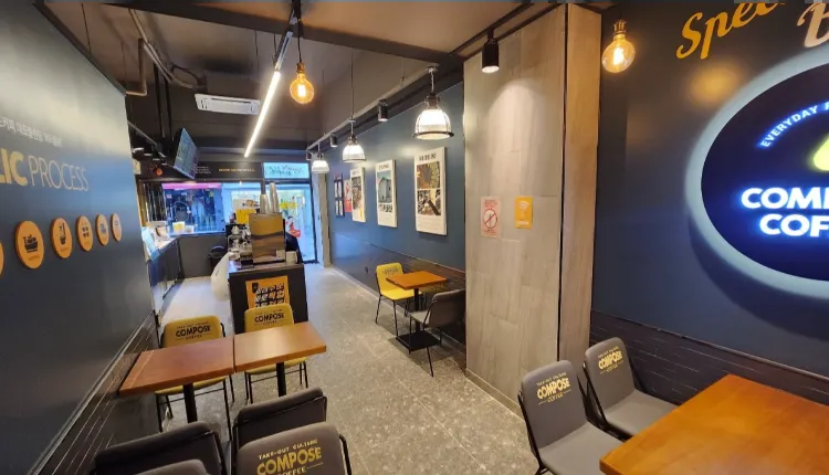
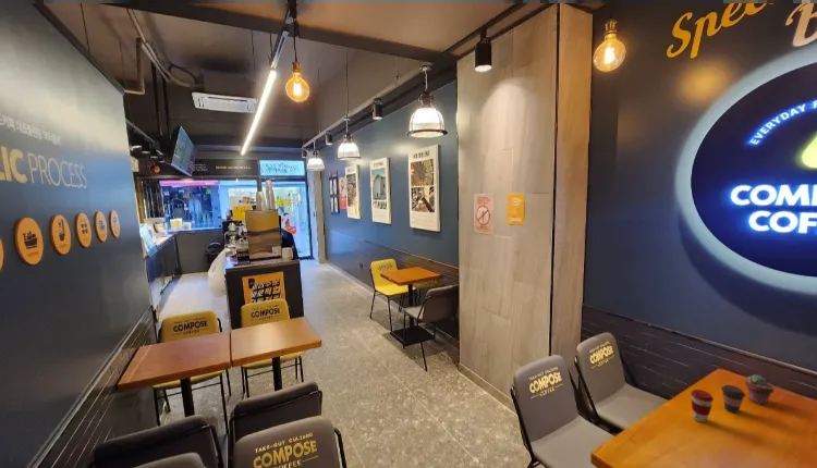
+ potted succulent [744,373,776,406]
+ coffee cup [720,384,746,414]
+ coffee cup [690,389,715,423]
